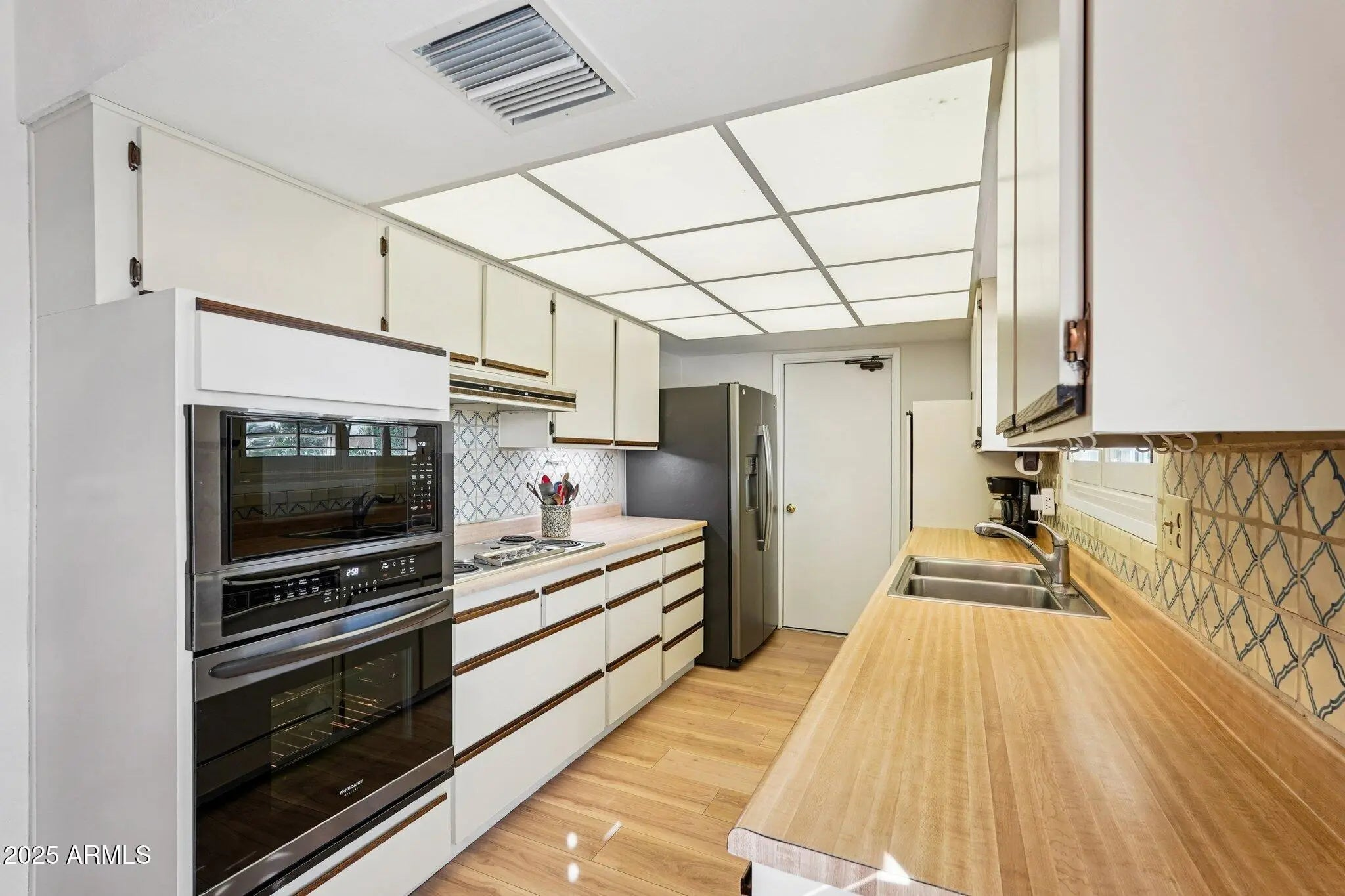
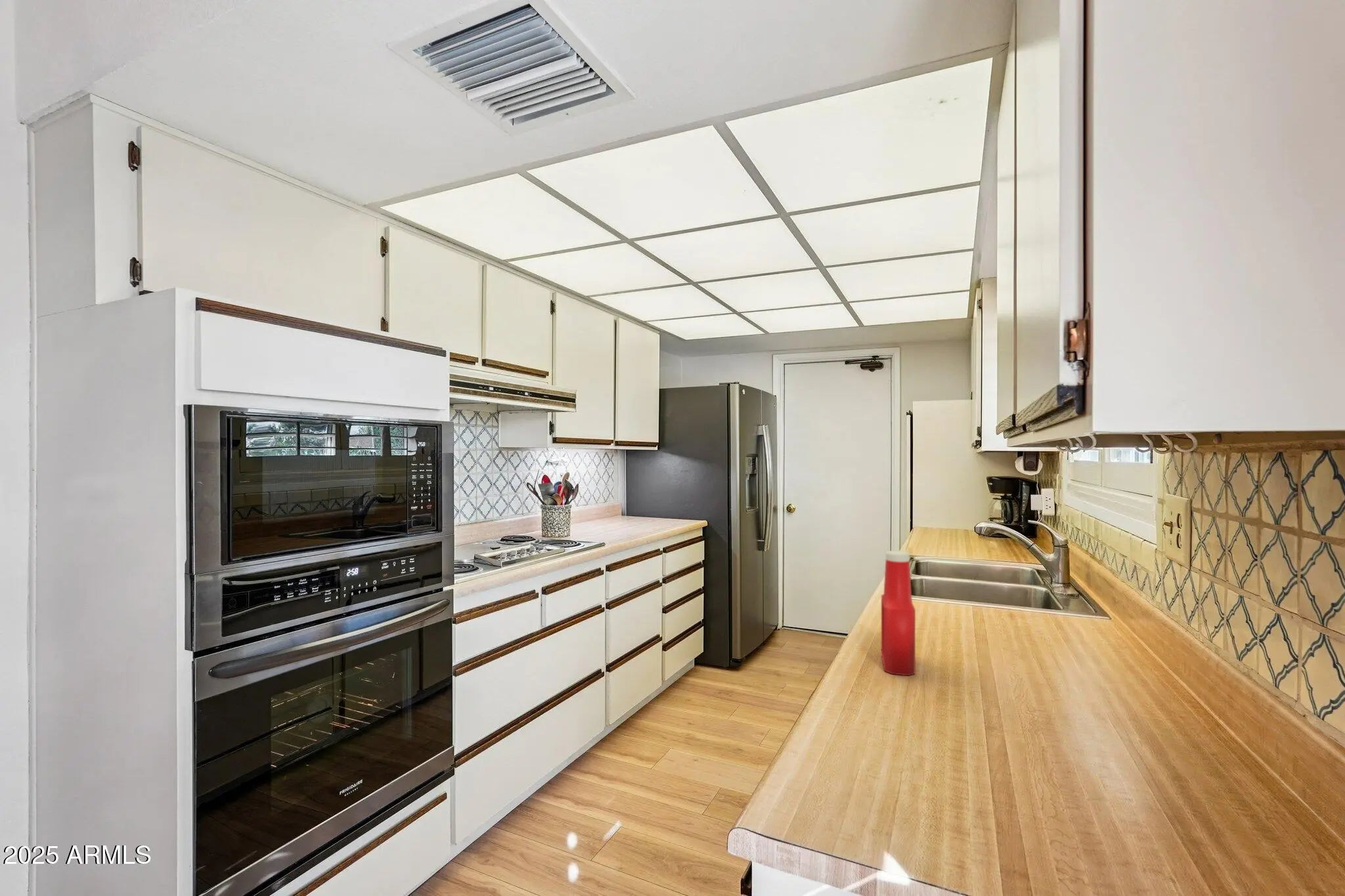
+ soap bottle [881,550,916,676]
